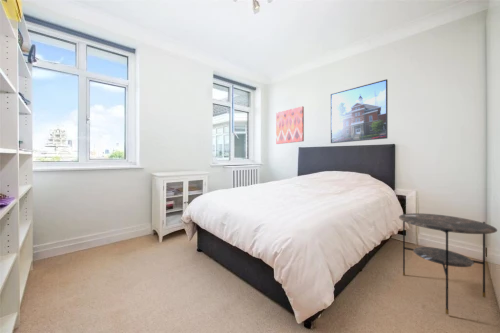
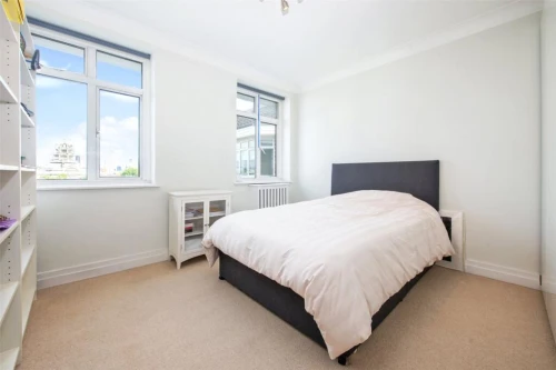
- side table [398,212,498,316]
- wall art [275,105,305,145]
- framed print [330,78,389,144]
